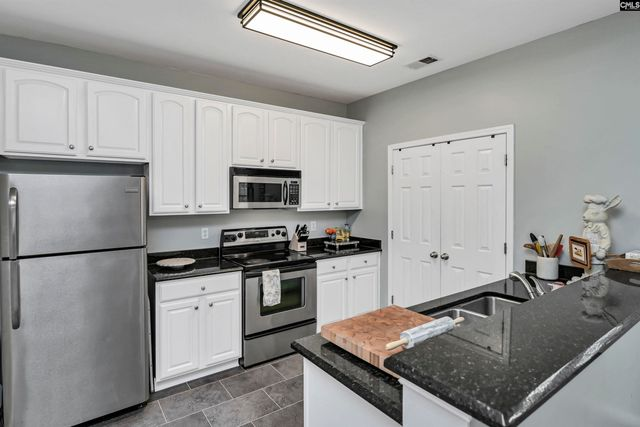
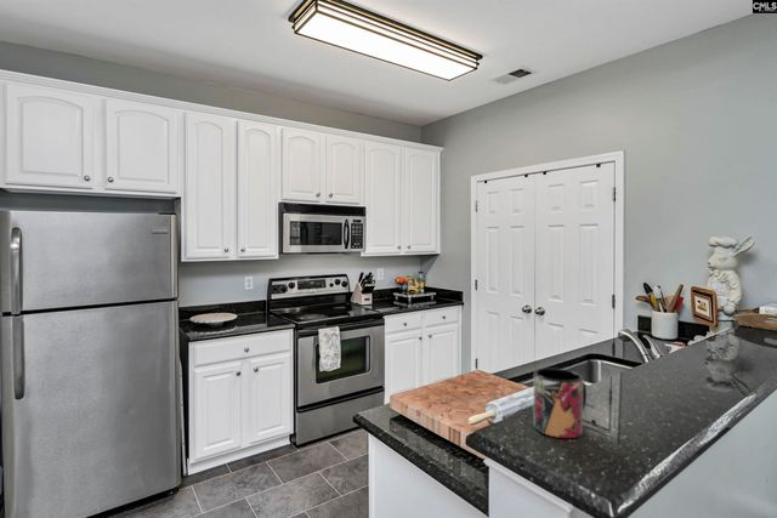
+ mug [532,368,588,439]
